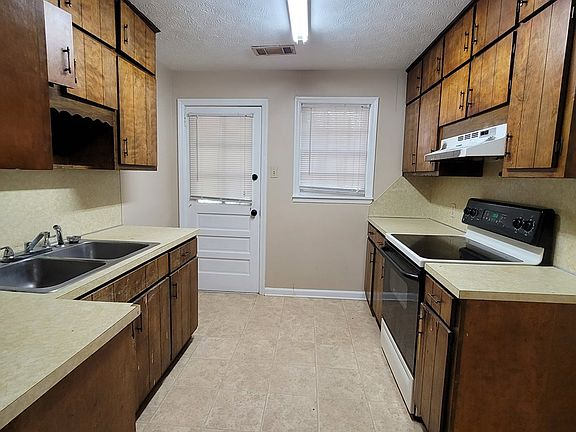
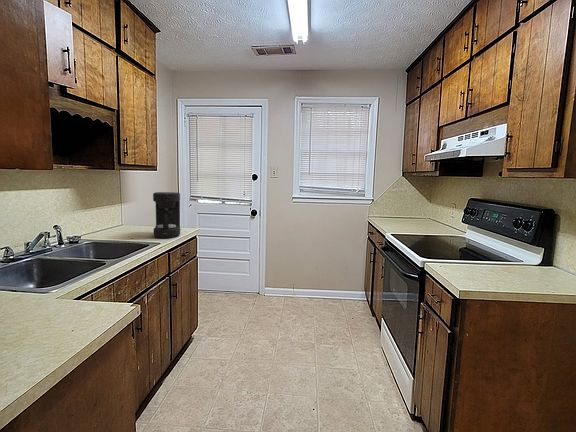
+ coffee maker [152,191,181,239]
